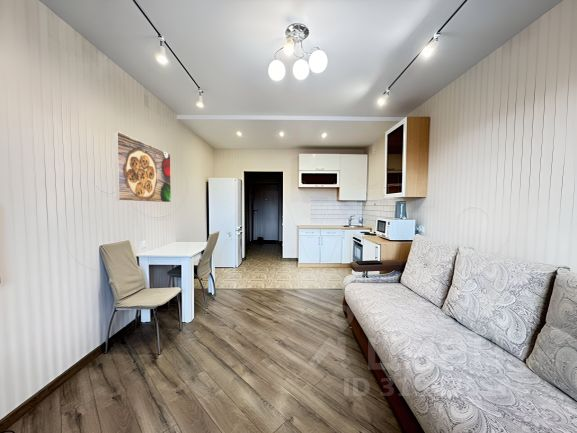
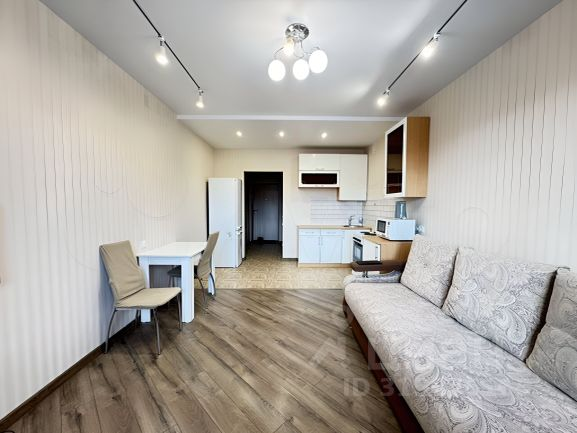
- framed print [113,130,172,203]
